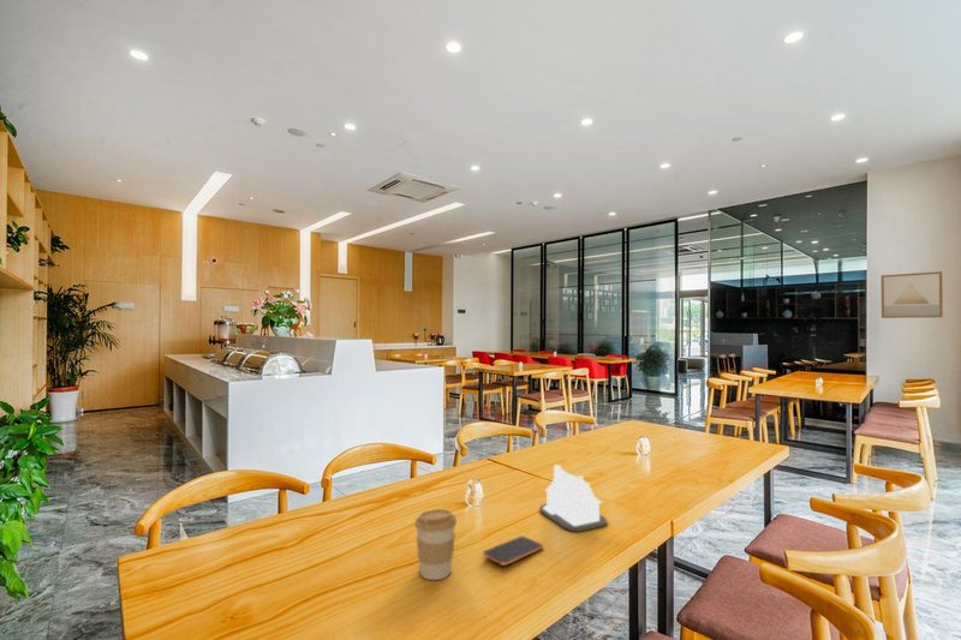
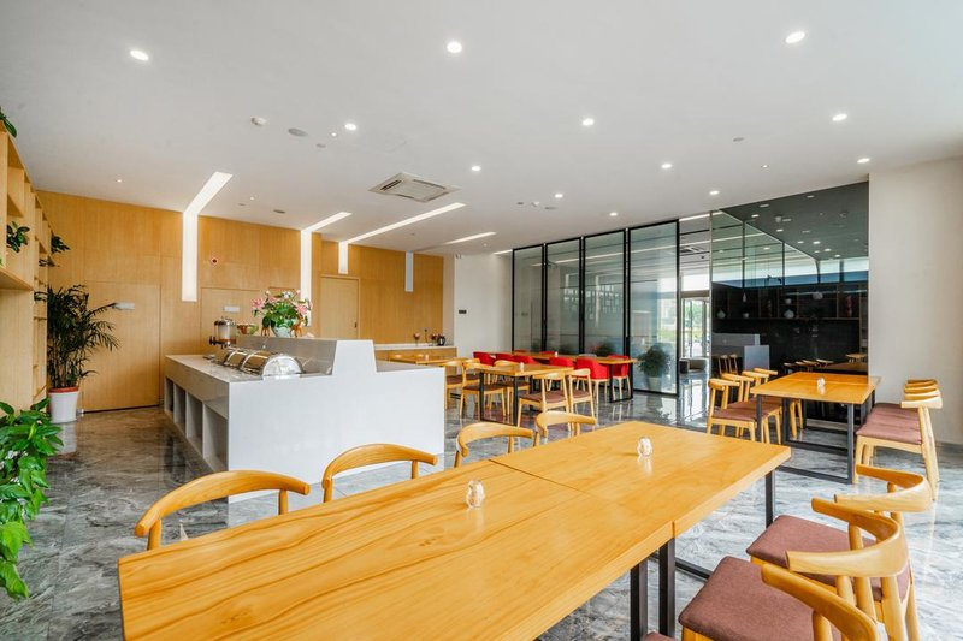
- smartphone [482,536,544,567]
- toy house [538,463,608,533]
- wall art [881,270,944,319]
- coffee cup [413,508,458,581]
